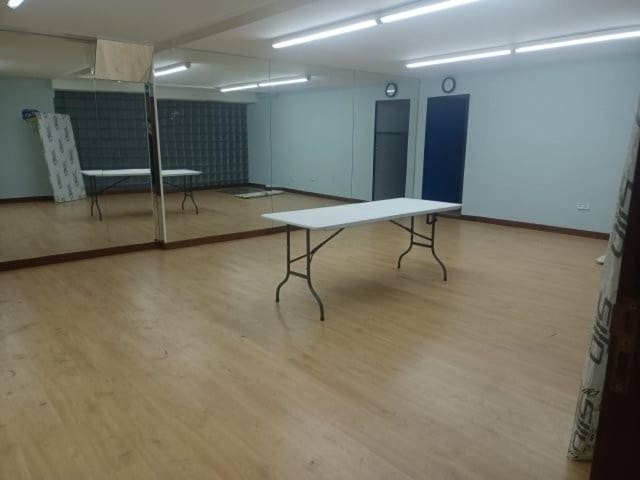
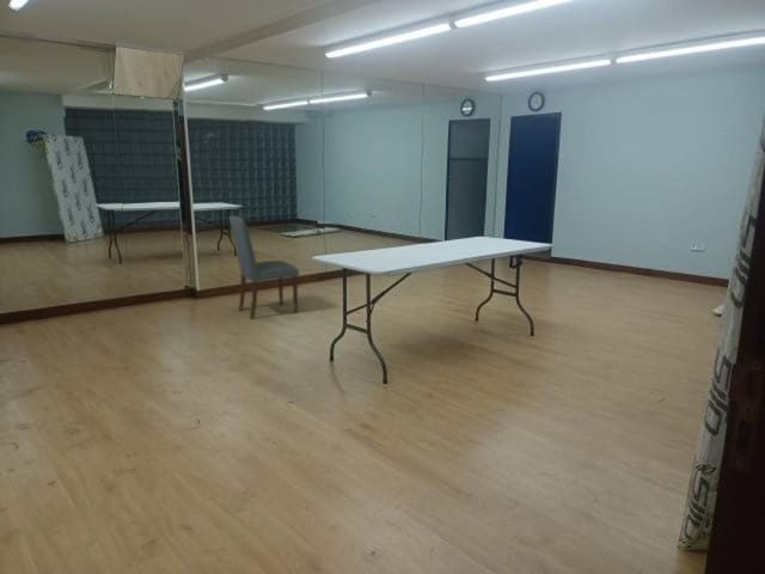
+ dining chair [228,215,300,320]
